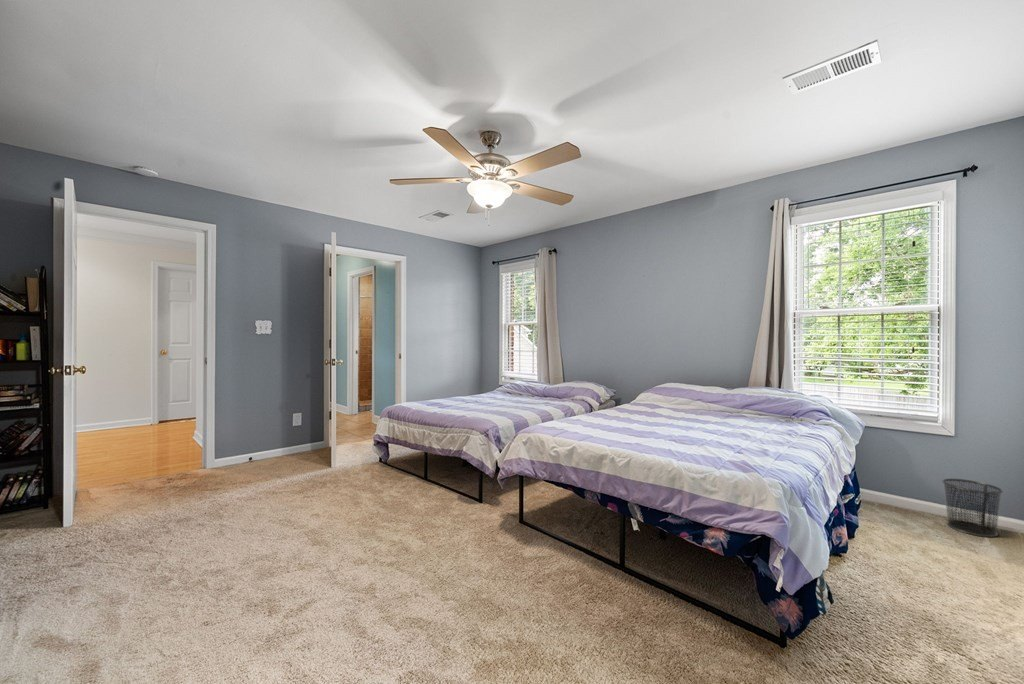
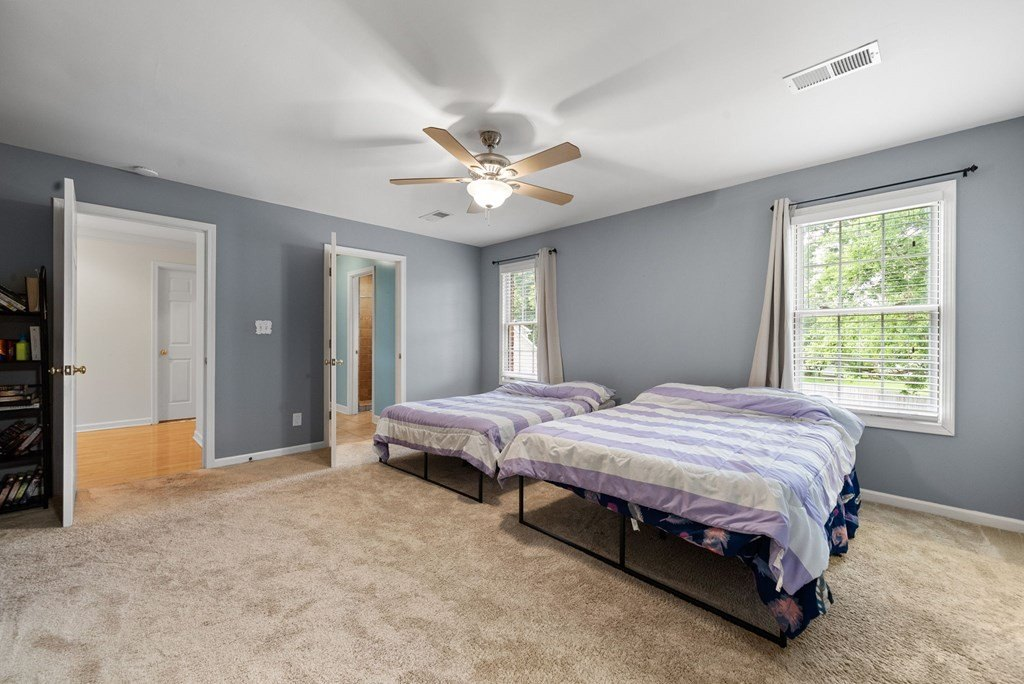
- waste bin [941,478,1004,538]
